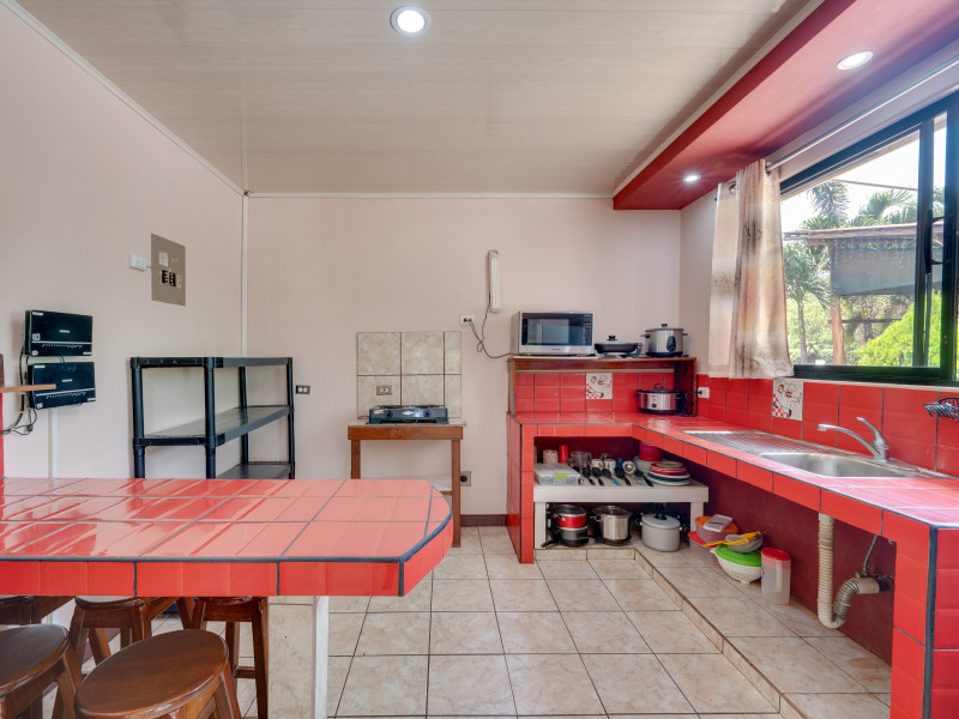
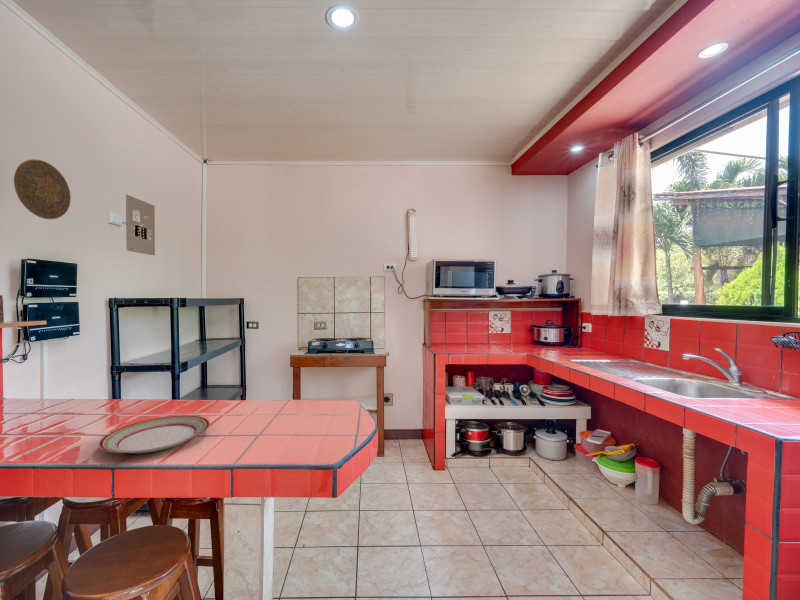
+ plate [98,414,211,454]
+ decorative plate [13,158,72,220]
